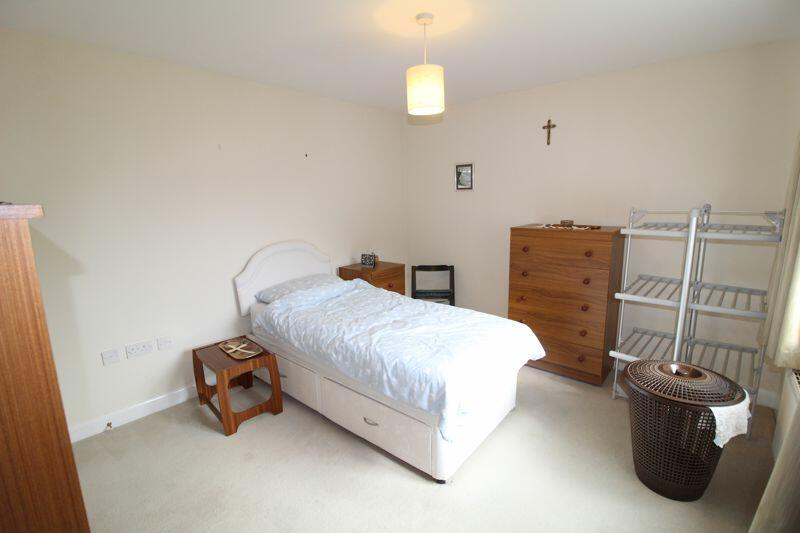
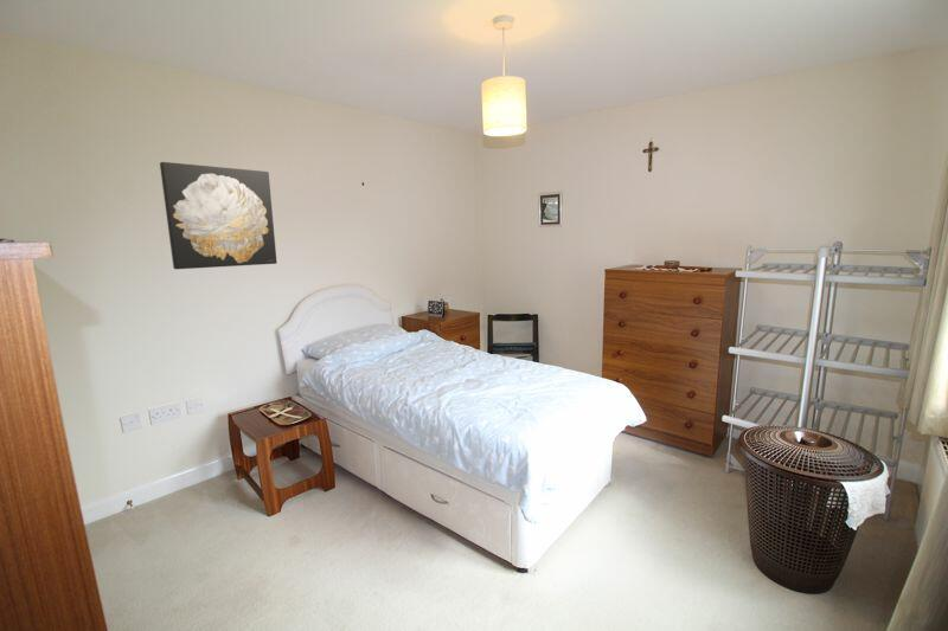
+ wall art [159,161,278,270]
